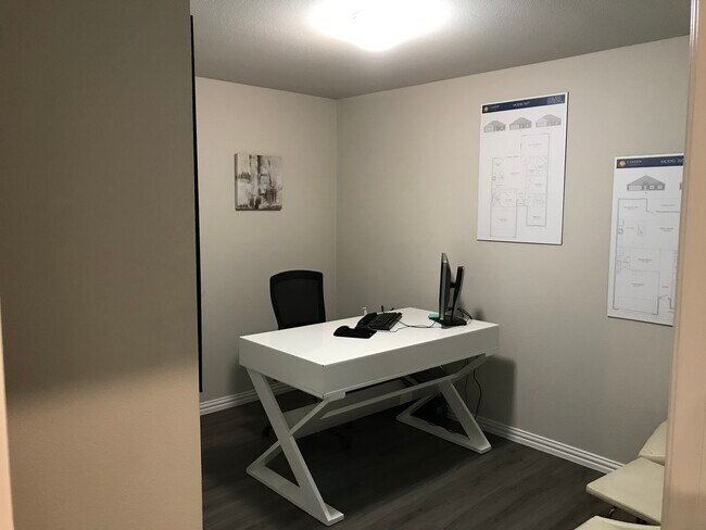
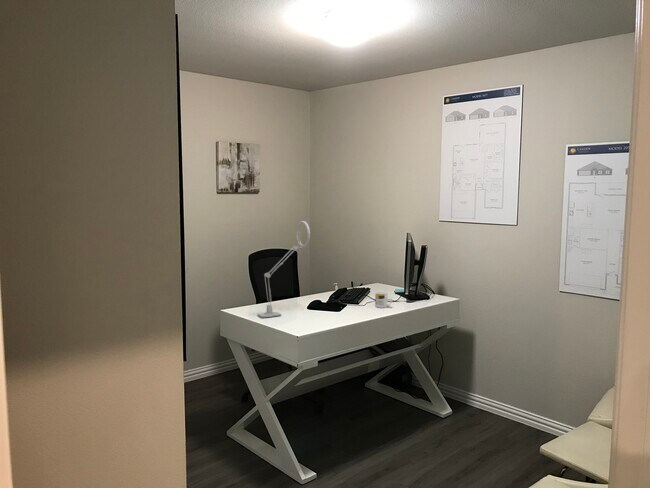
+ desk lamp [256,220,311,319]
+ mug [374,291,393,309]
